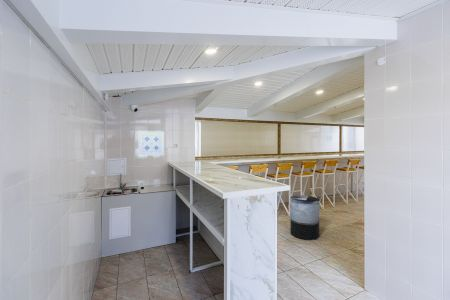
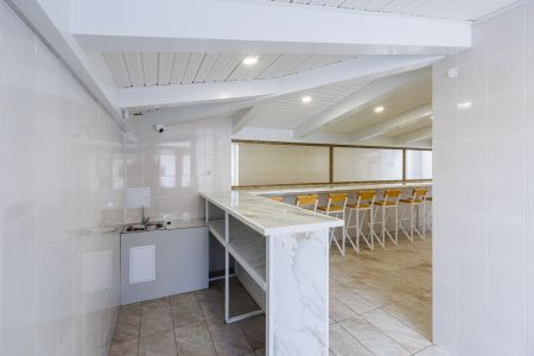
- trash can [289,194,320,241]
- wall art [138,130,165,156]
